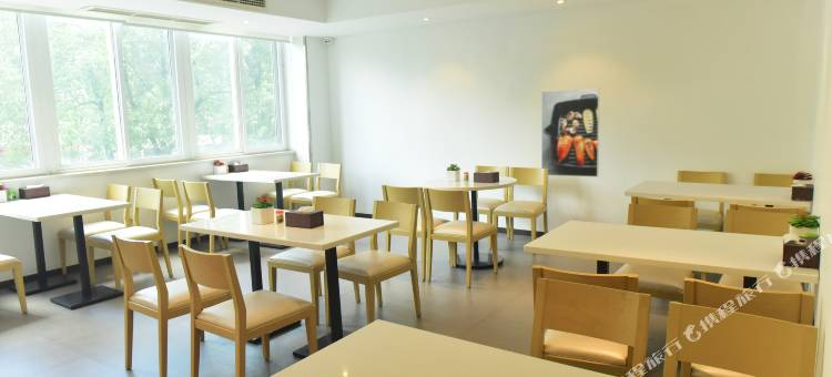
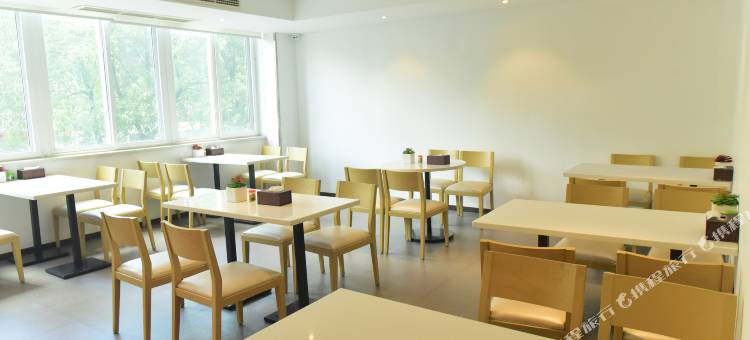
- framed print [540,88,600,179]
